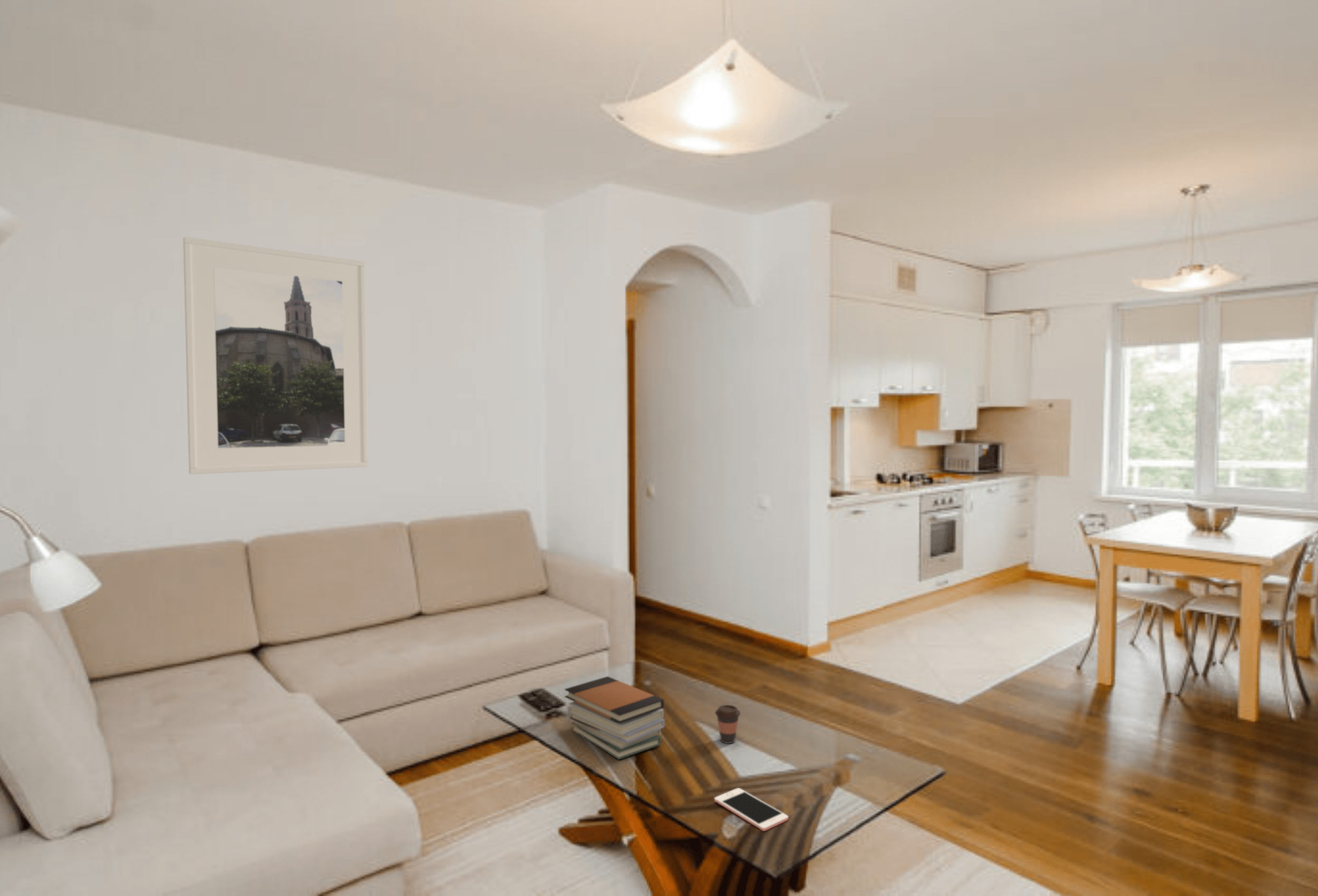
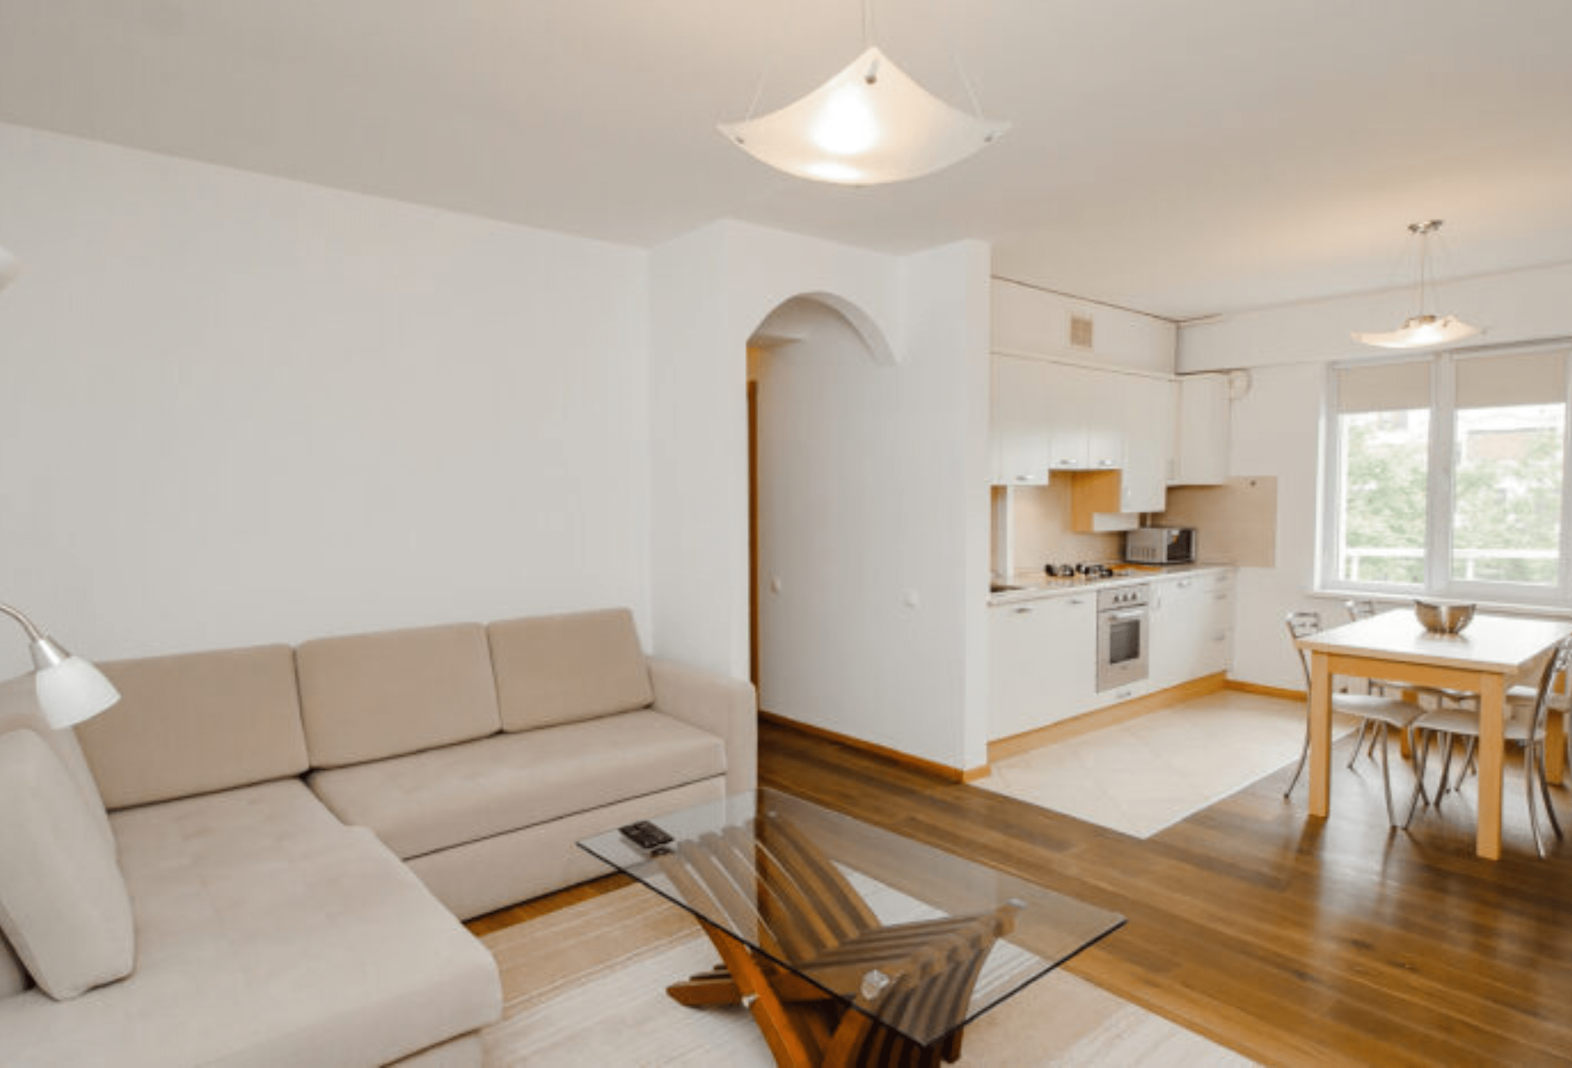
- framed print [182,237,369,475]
- cell phone [714,787,789,832]
- coffee cup [715,704,741,744]
- book stack [564,676,665,760]
